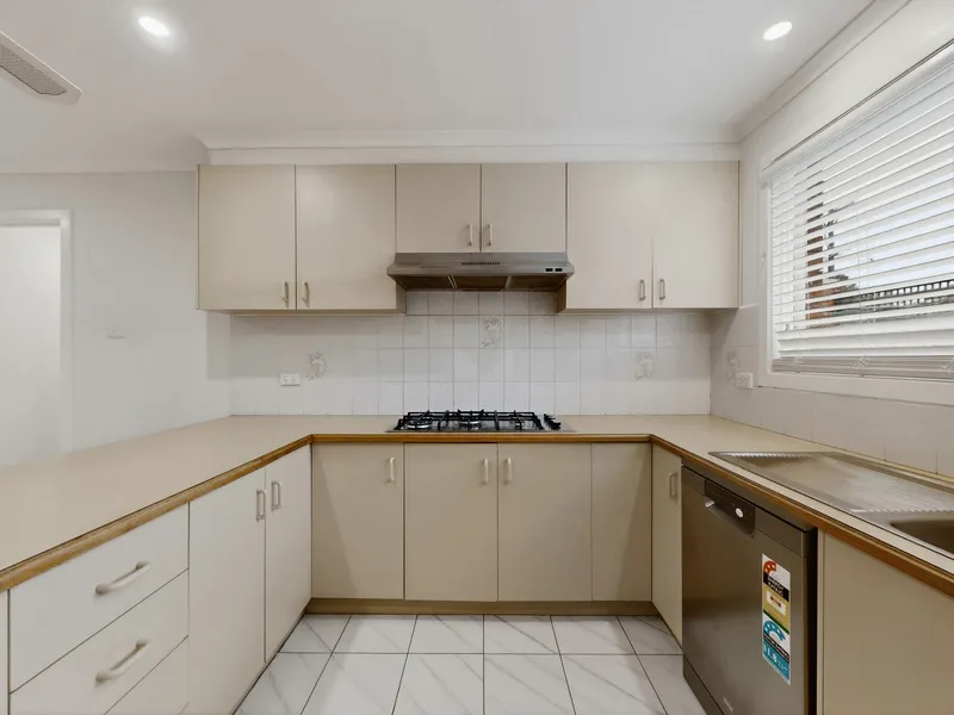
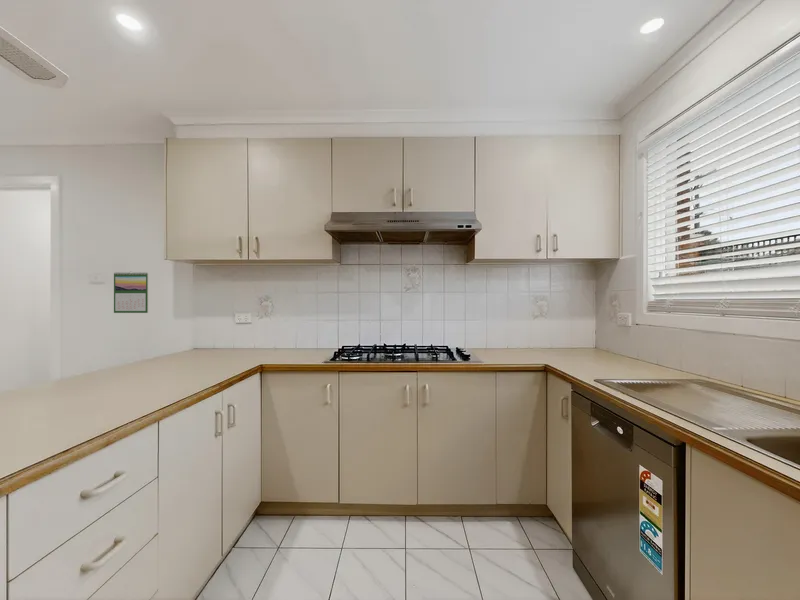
+ calendar [113,270,149,314]
